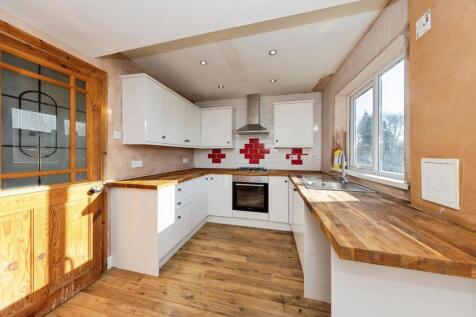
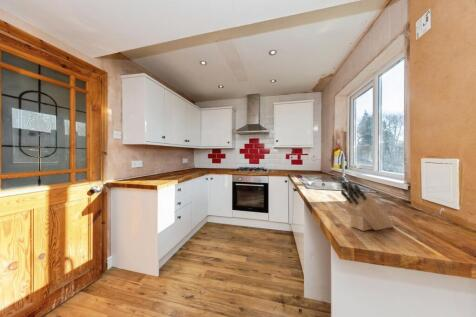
+ knife block [340,180,395,232]
